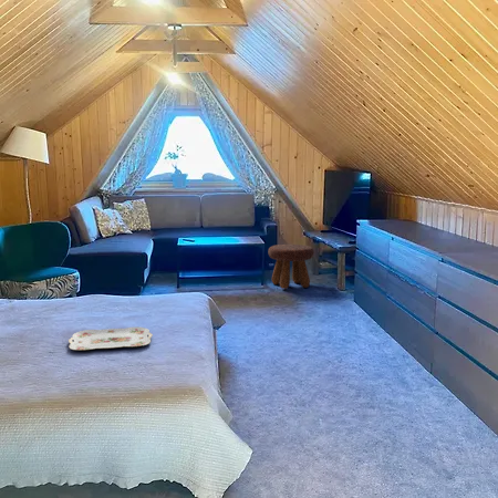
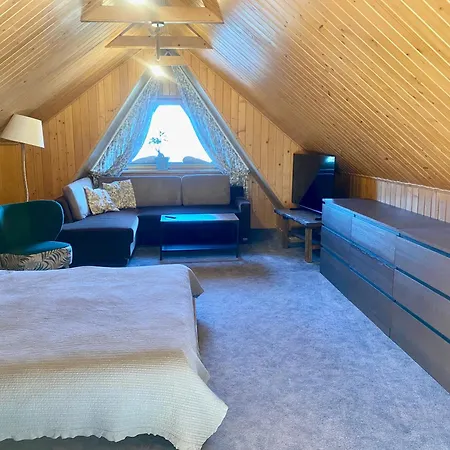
- footstool [267,243,315,290]
- serving tray [68,325,154,351]
